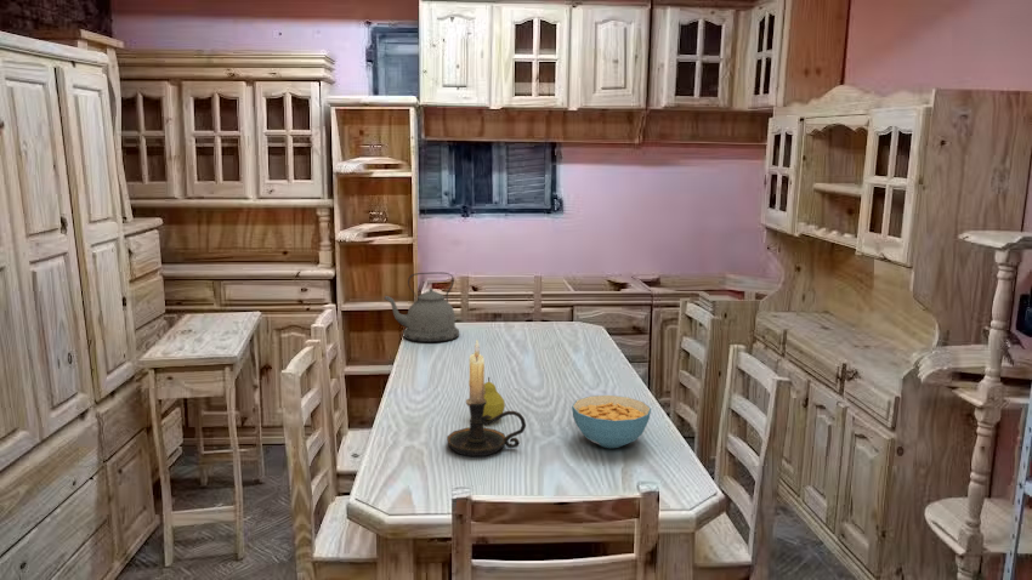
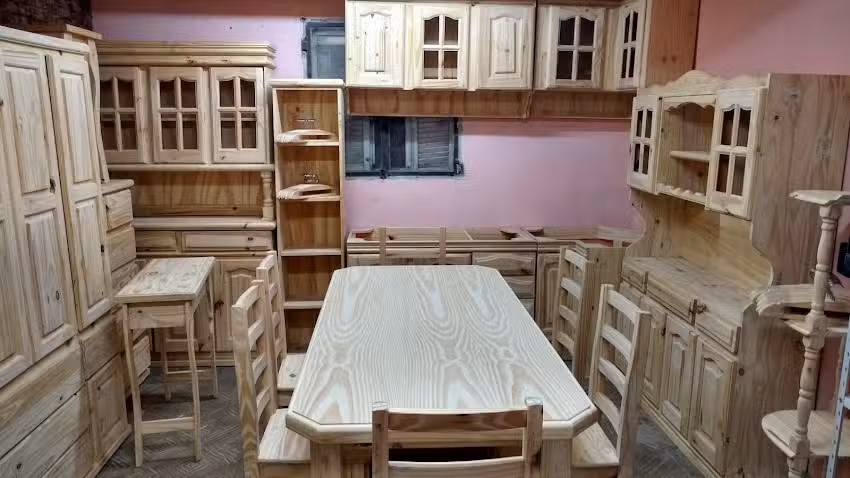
- cereal bowl [571,394,652,449]
- fruit [483,376,506,421]
- kettle [382,271,460,343]
- candle holder [446,340,527,457]
